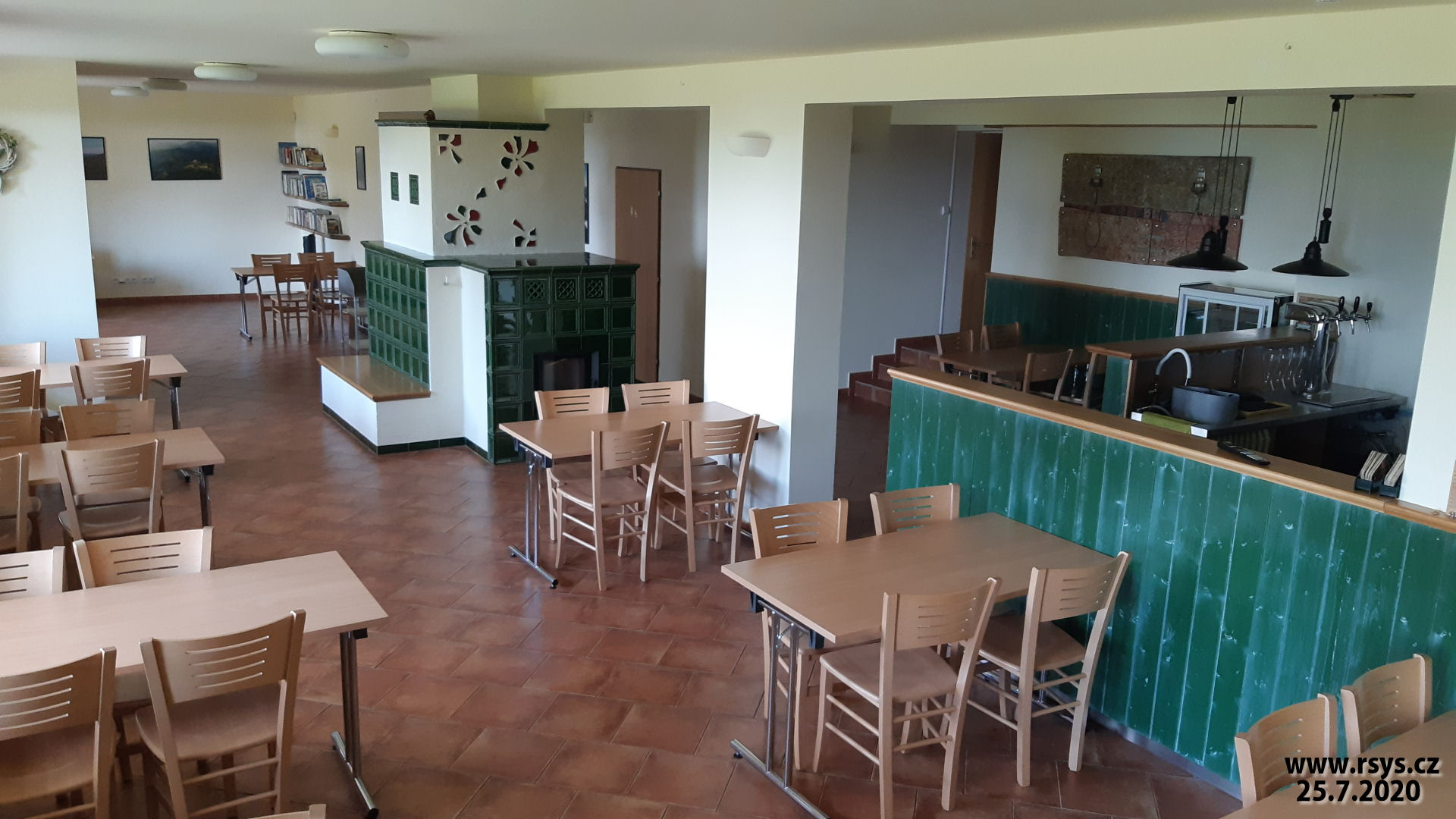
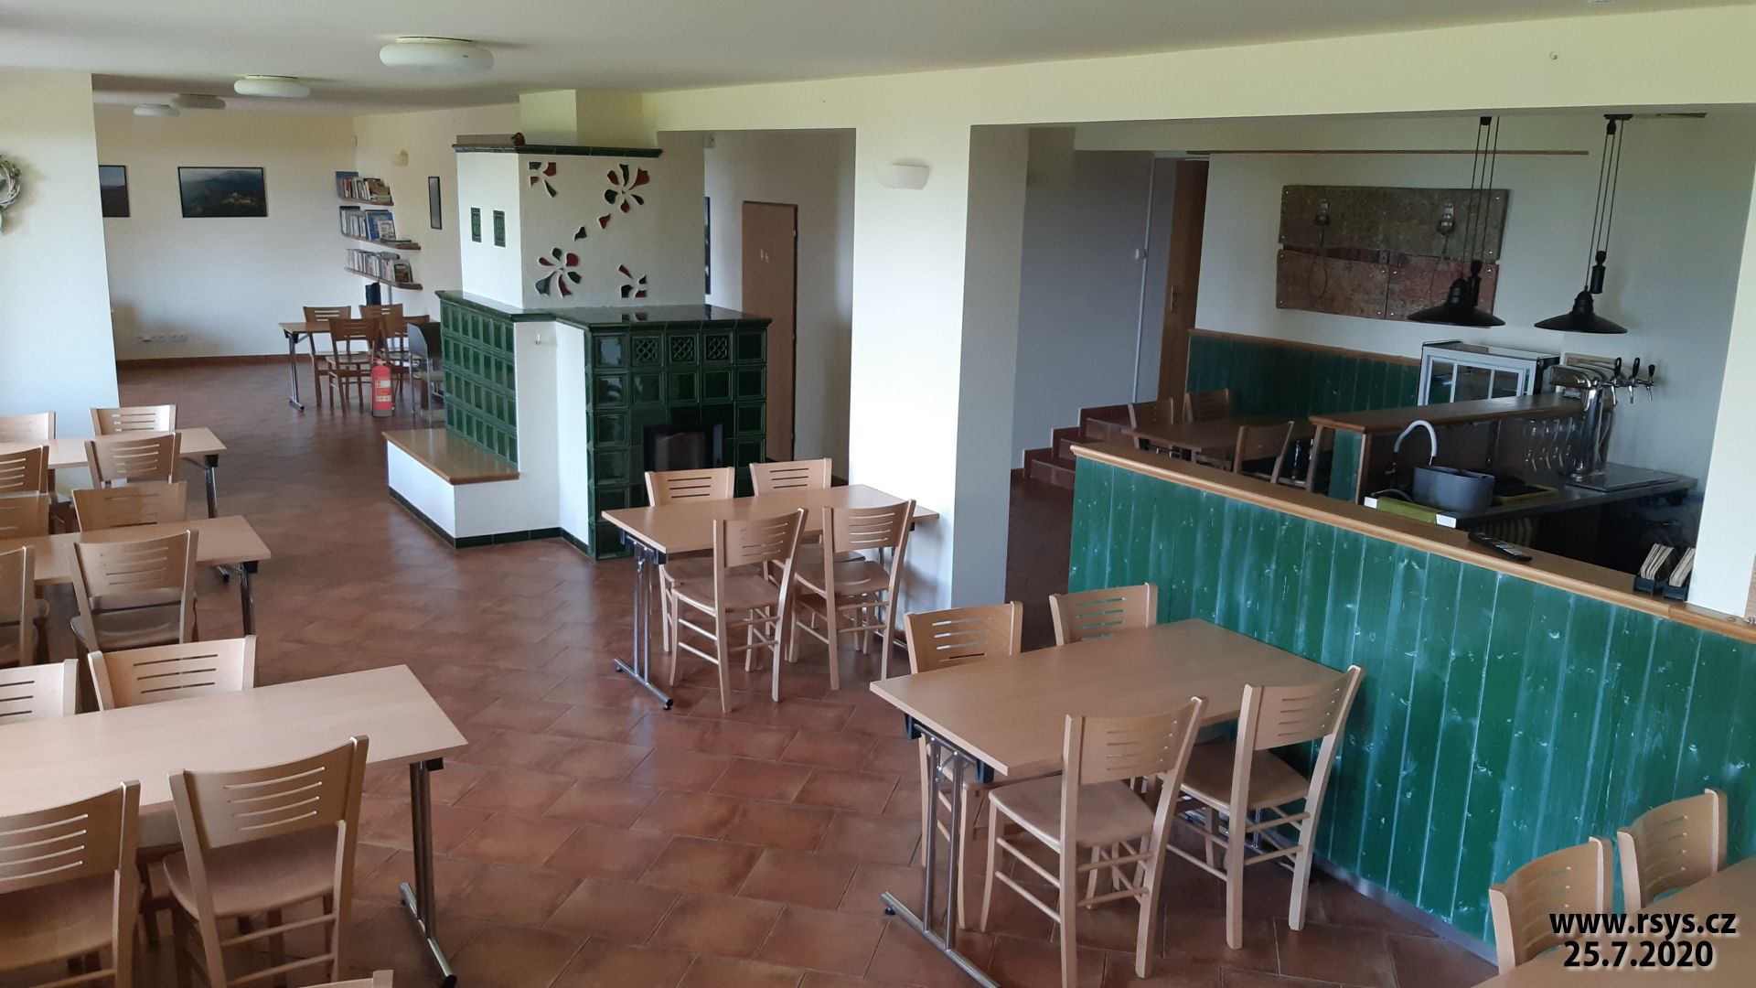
+ fire extinguisher [368,356,399,417]
